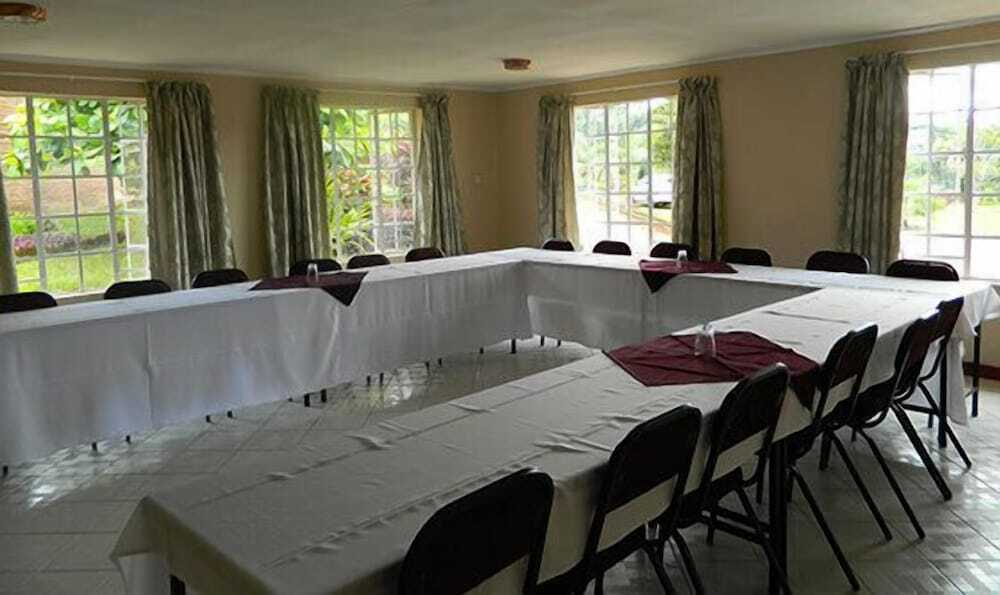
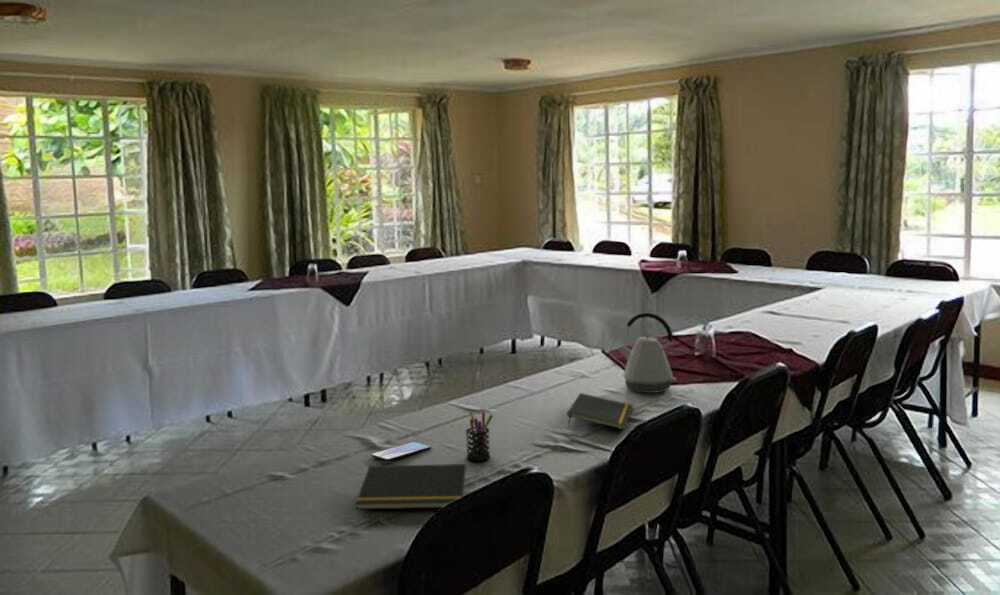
+ notepad [566,392,634,431]
+ notepad [355,463,467,510]
+ smartphone [370,441,432,462]
+ kettle [617,312,677,394]
+ pen holder [465,411,494,462]
